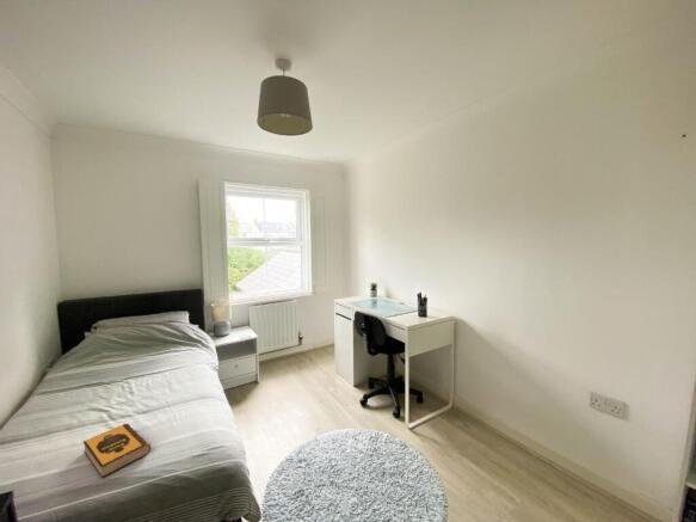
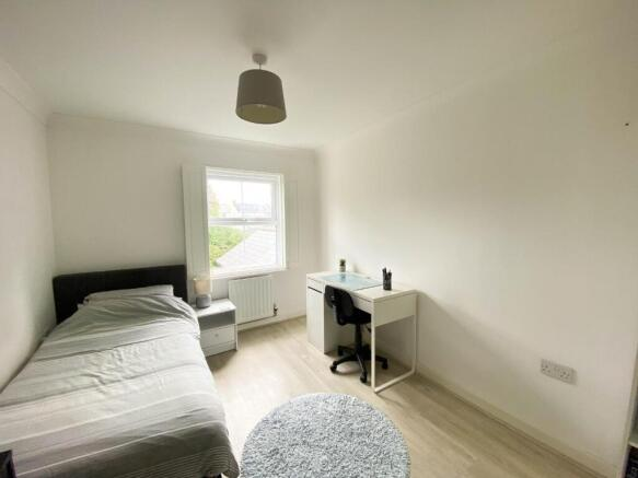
- hardback book [82,423,152,479]
